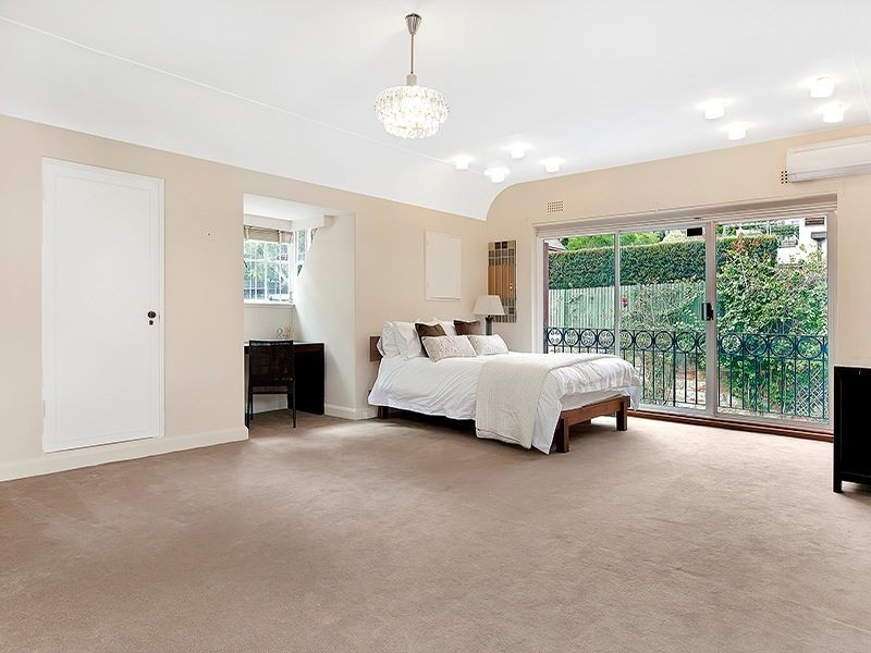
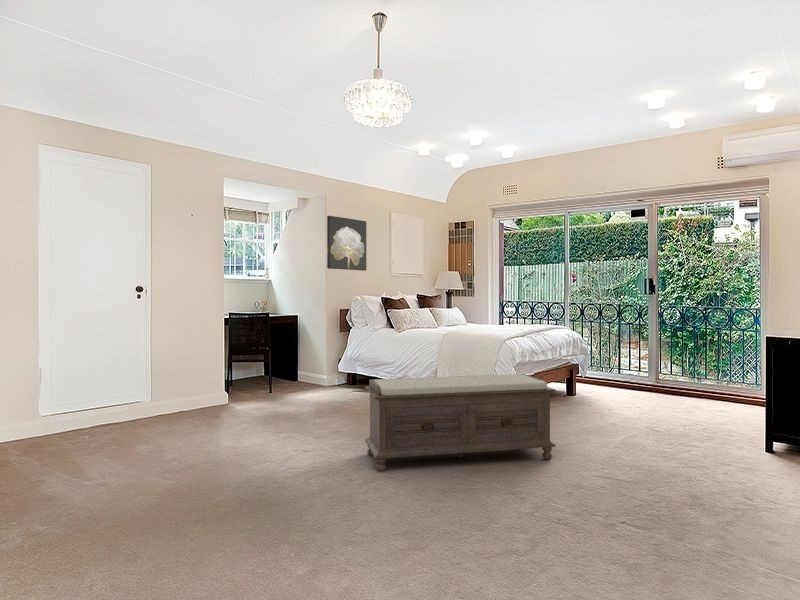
+ bench [364,373,557,472]
+ wall art [326,215,367,272]
